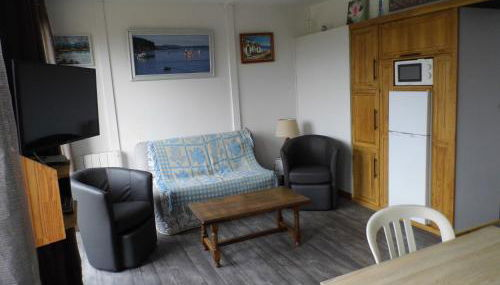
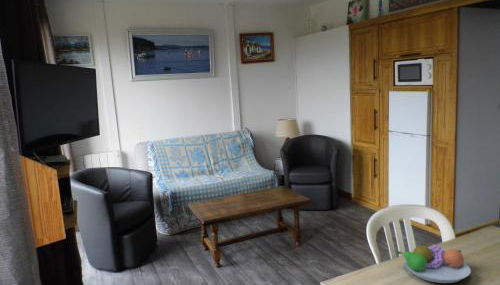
+ fruit bowl [396,241,472,284]
